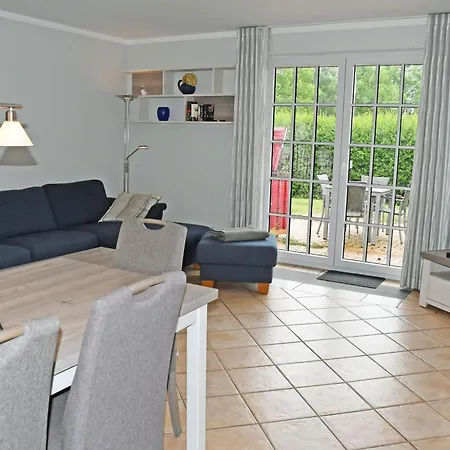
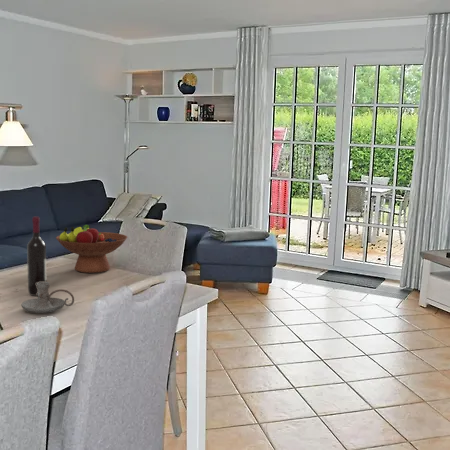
+ fruit bowl [55,224,128,274]
+ wine bottle [26,216,47,297]
+ candle holder [20,281,75,314]
